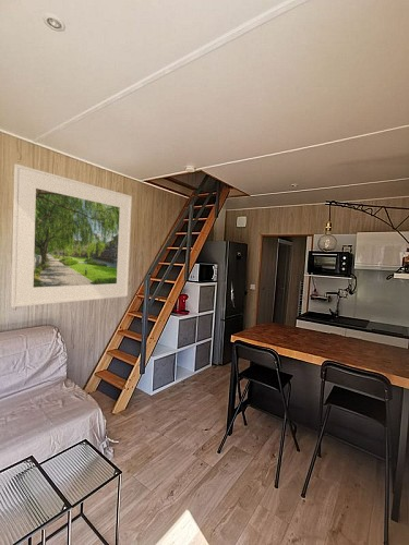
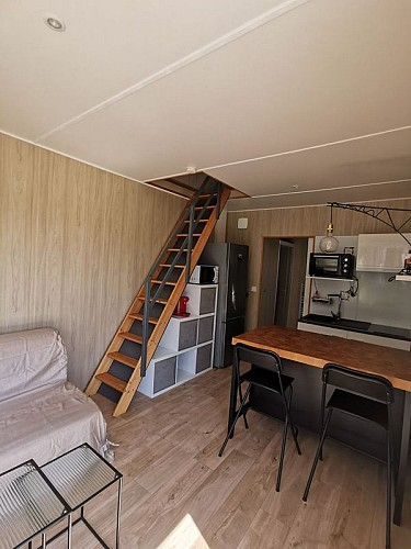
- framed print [10,162,133,308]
